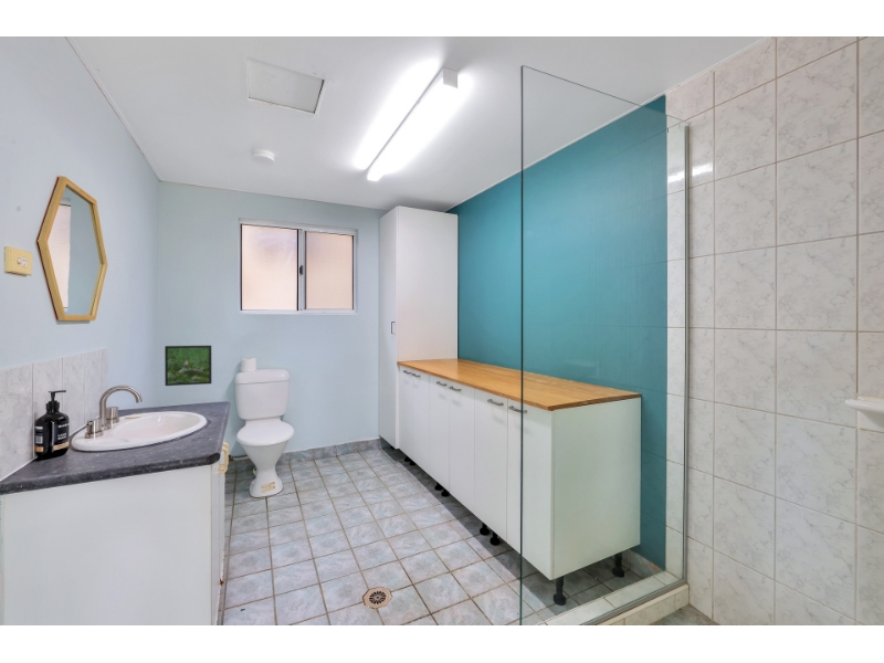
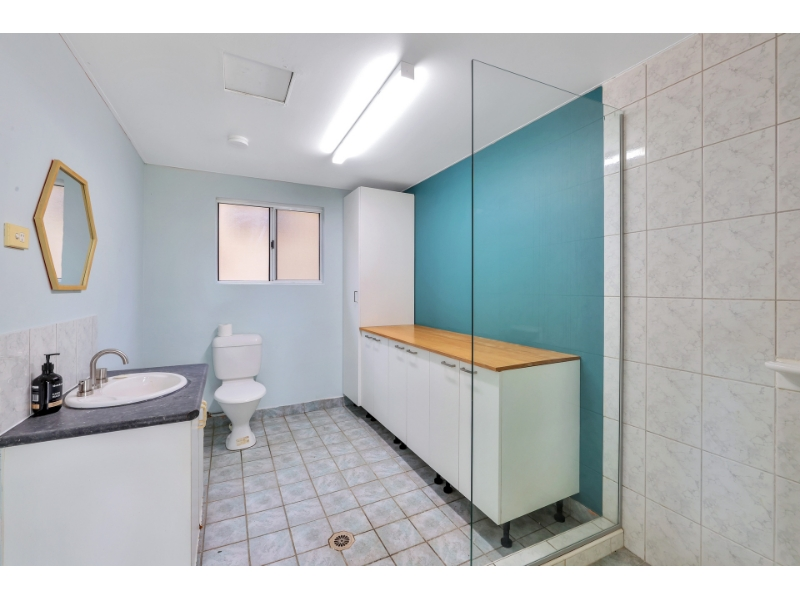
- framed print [164,345,213,387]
